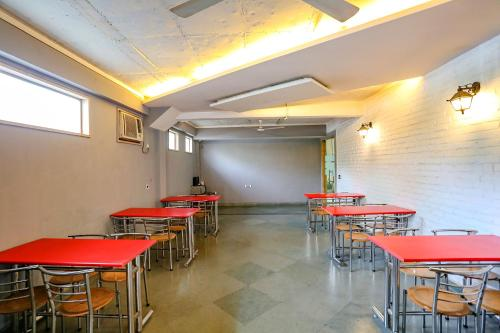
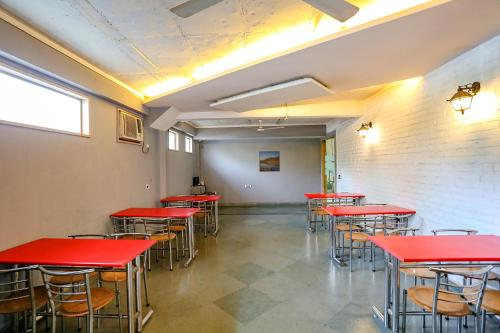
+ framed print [258,150,281,173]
